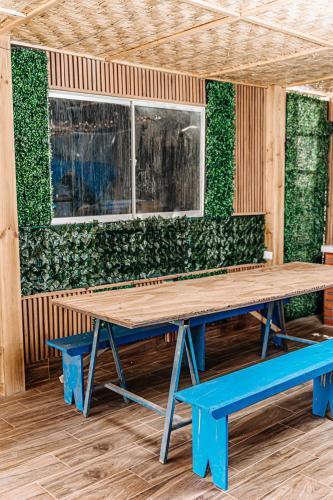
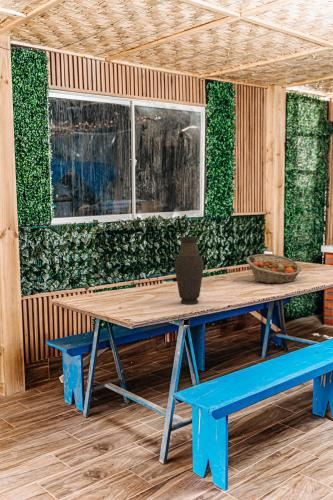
+ fruit basket [245,253,303,284]
+ vase [174,236,205,305]
